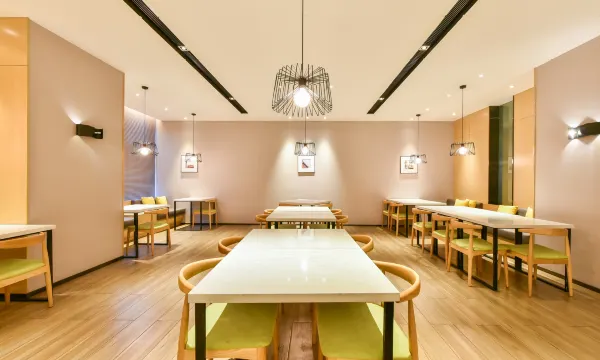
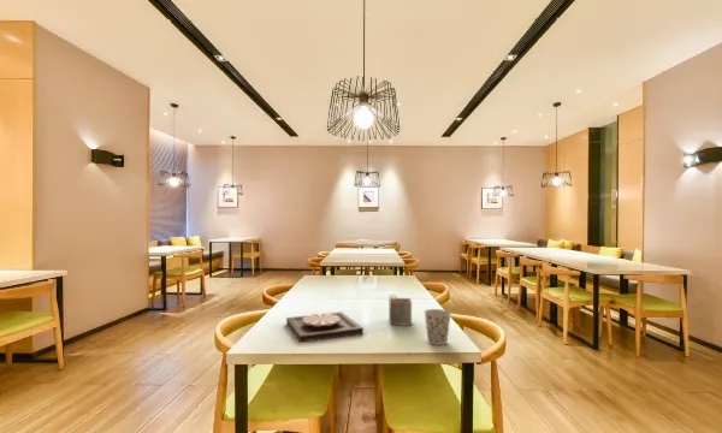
+ cup [424,308,452,346]
+ napkin holder [387,295,413,327]
+ plate [285,310,365,343]
